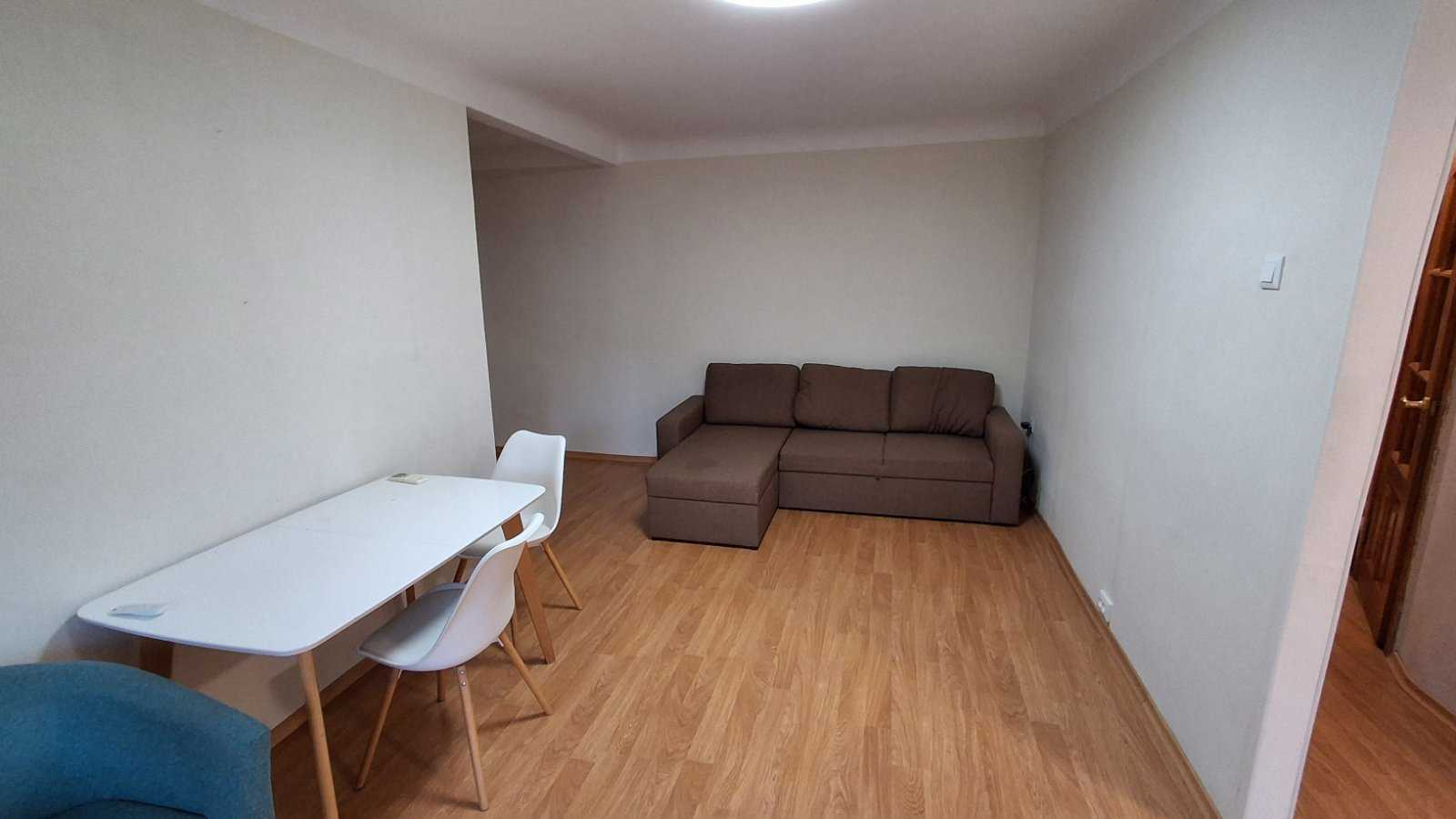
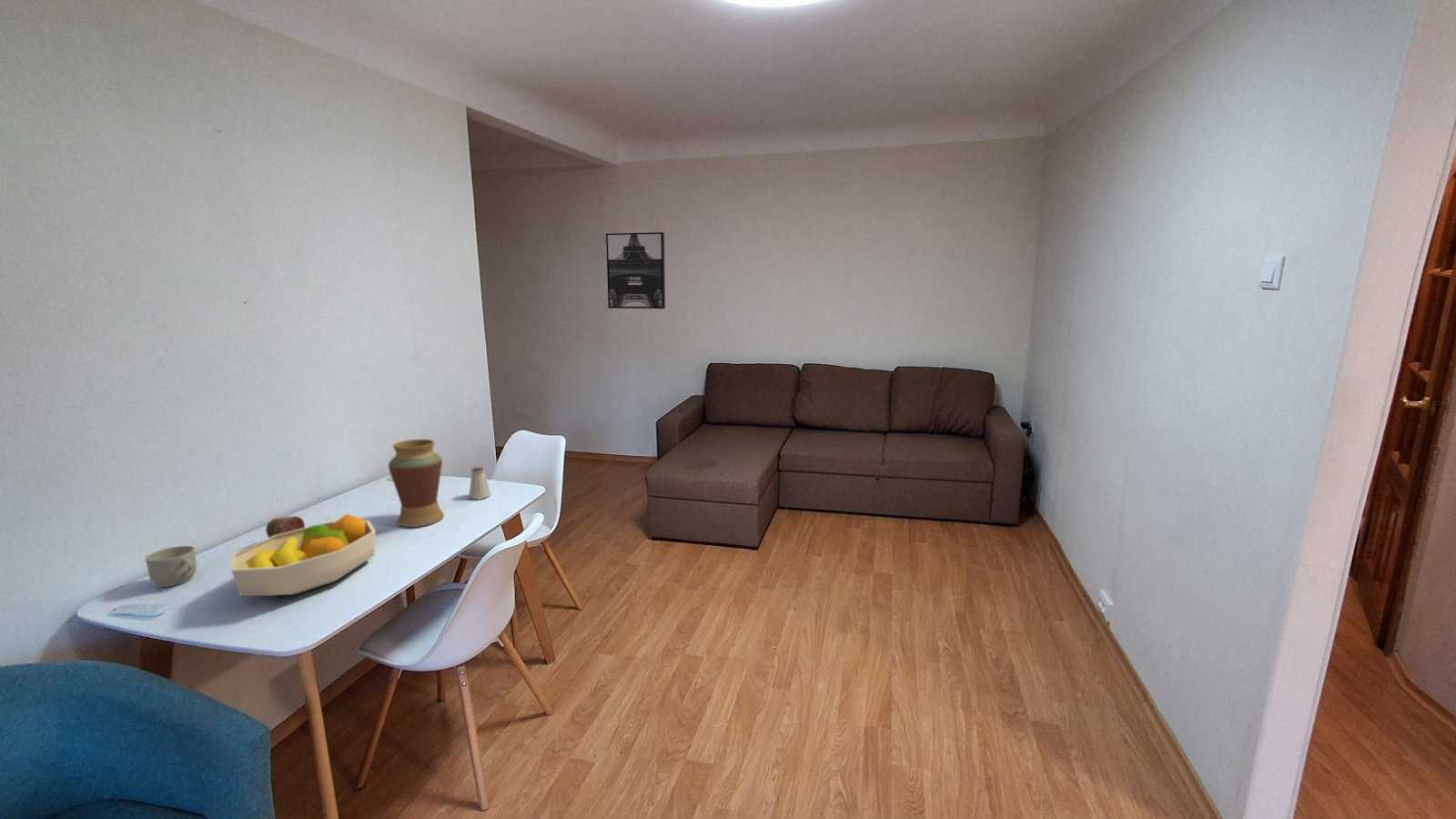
+ mug [145,545,197,588]
+ fruit bowl [230,513,377,597]
+ wall art [605,231,666,309]
+ saltshaker [468,466,492,501]
+ apple [265,515,306,538]
+ vase [388,439,445,528]
